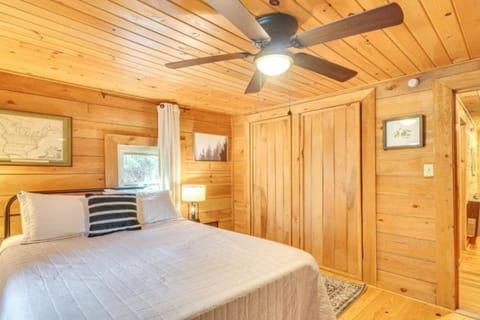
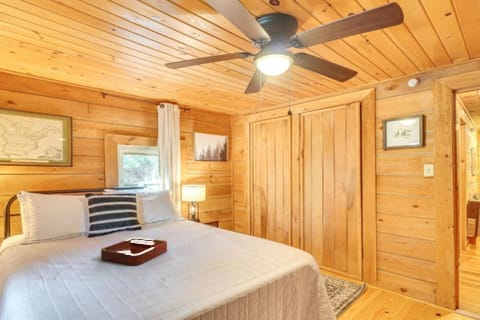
+ decorative tray [100,236,168,267]
